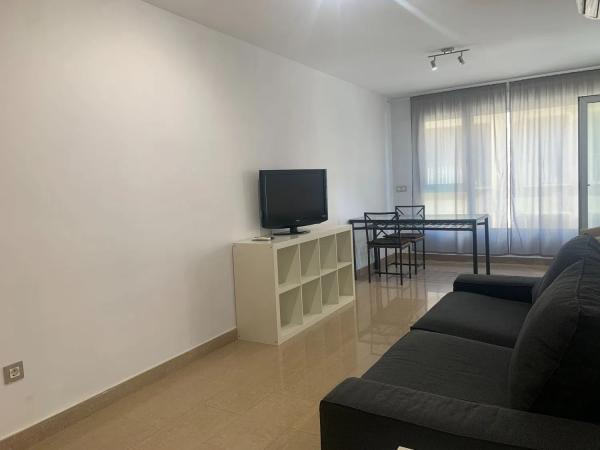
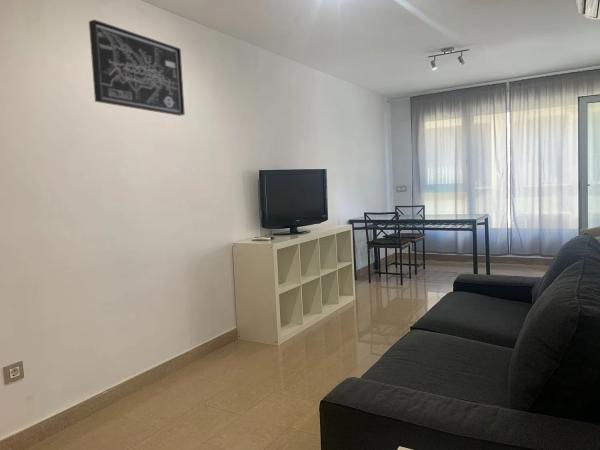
+ wall art [88,19,186,117]
